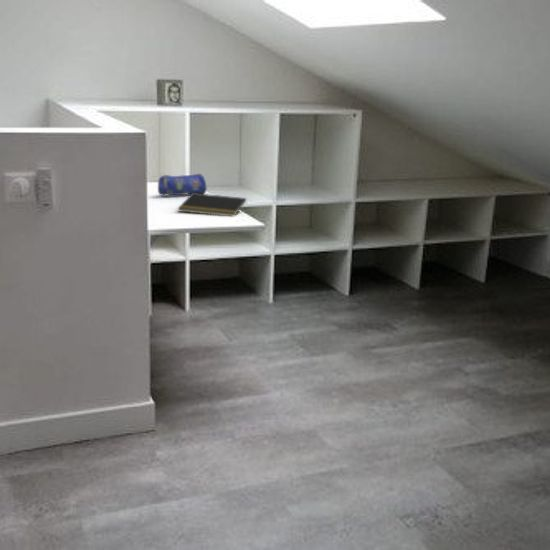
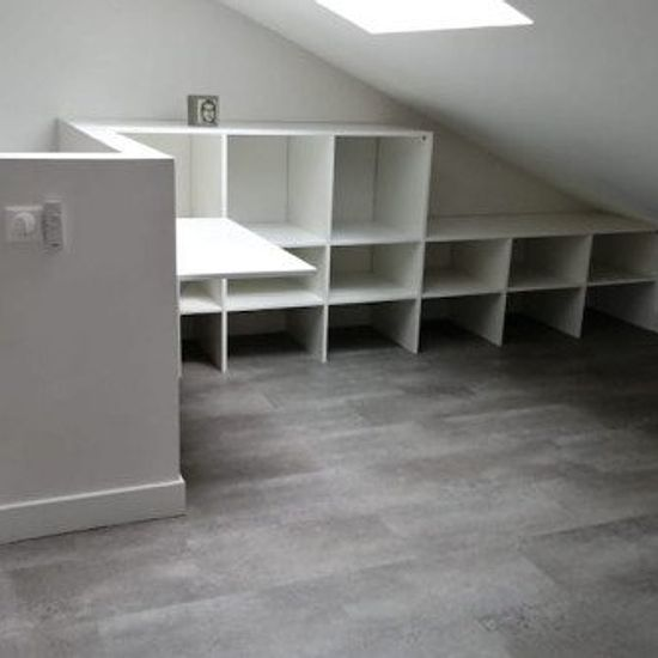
- pencil case [157,172,208,196]
- notepad [177,193,247,217]
